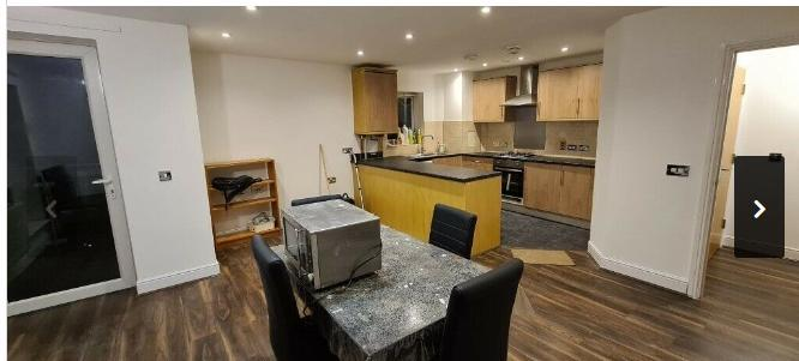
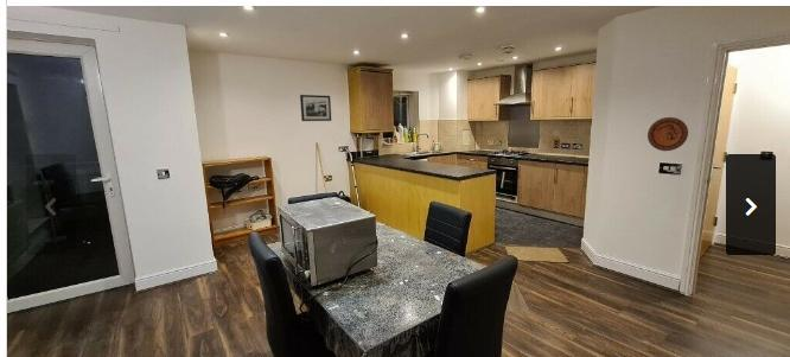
+ picture frame [299,94,332,122]
+ decorative plate [646,116,689,152]
